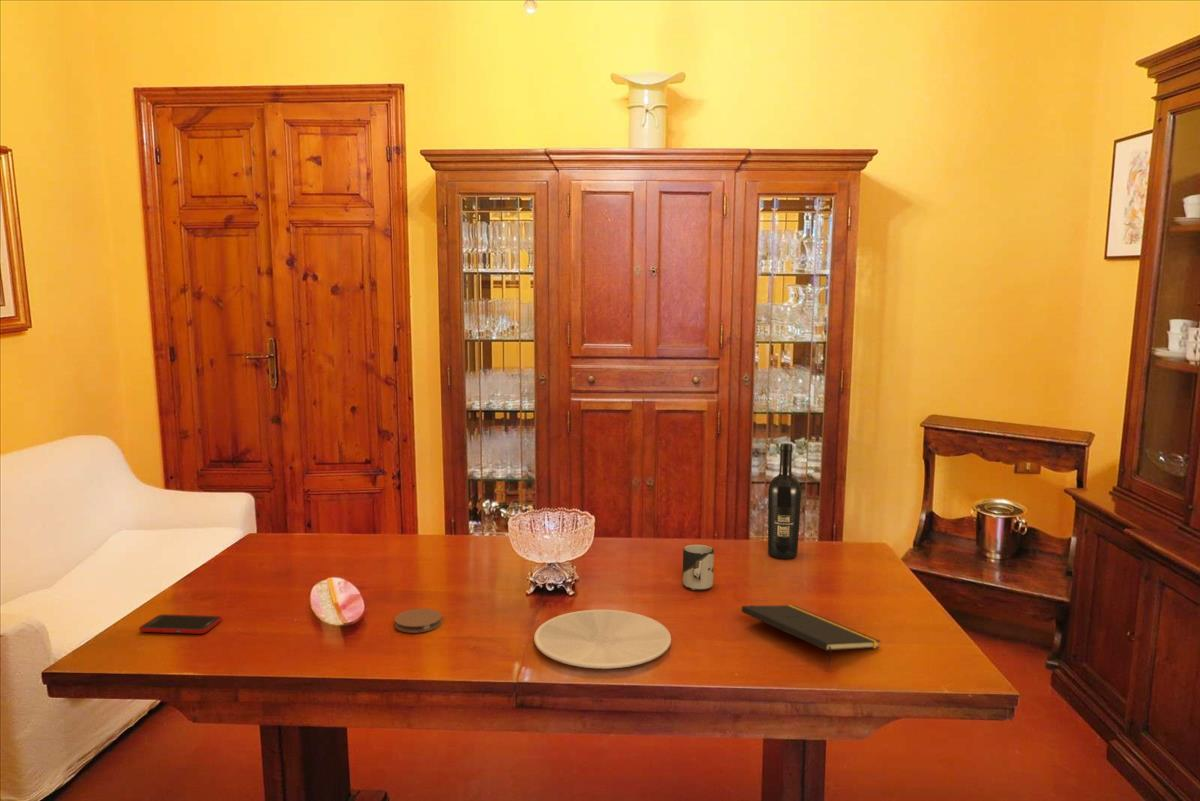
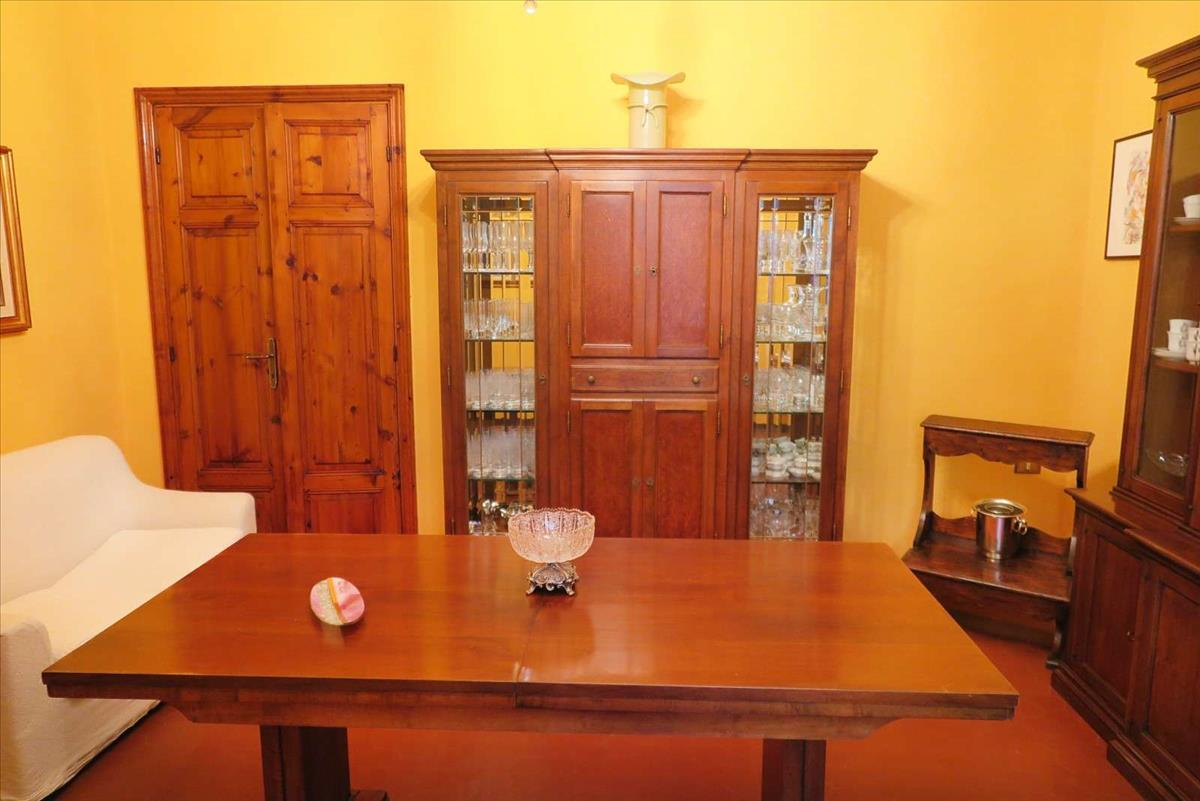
- cell phone [138,613,223,635]
- plate [533,609,672,670]
- notepad [740,604,882,669]
- coaster [394,608,443,634]
- wine bottle [767,442,802,560]
- cup [682,544,715,592]
